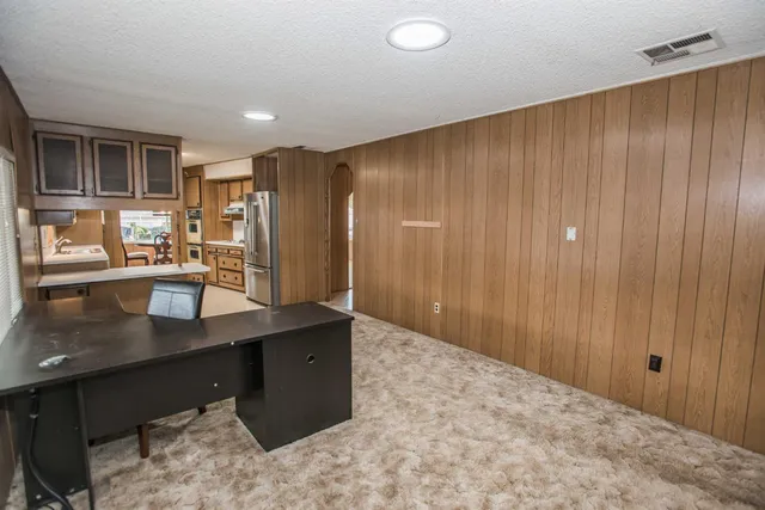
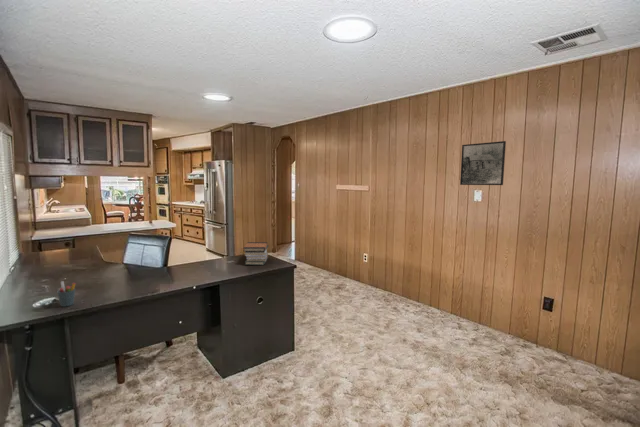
+ pen holder [56,280,77,308]
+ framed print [459,140,507,186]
+ book stack [242,241,270,266]
